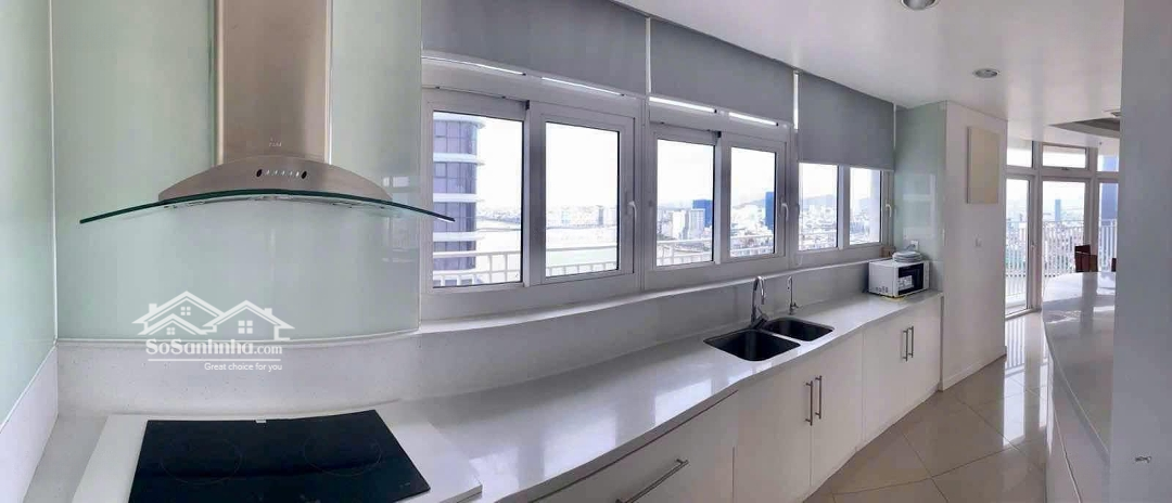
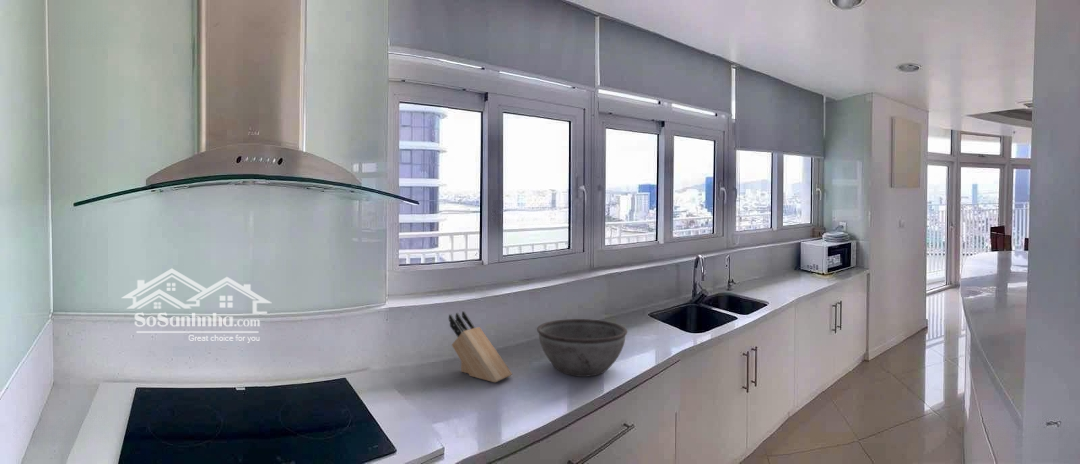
+ bowl [536,318,628,378]
+ knife block [448,310,513,383]
